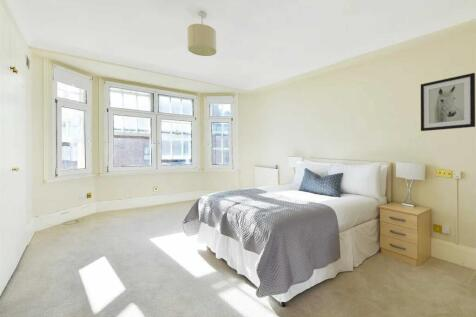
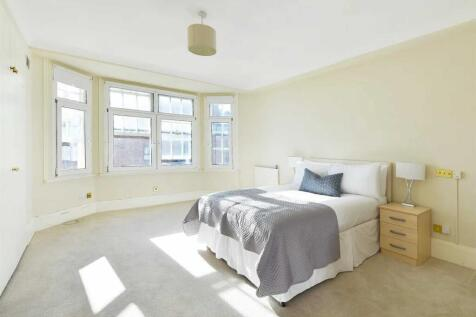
- wall art [420,72,476,132]
